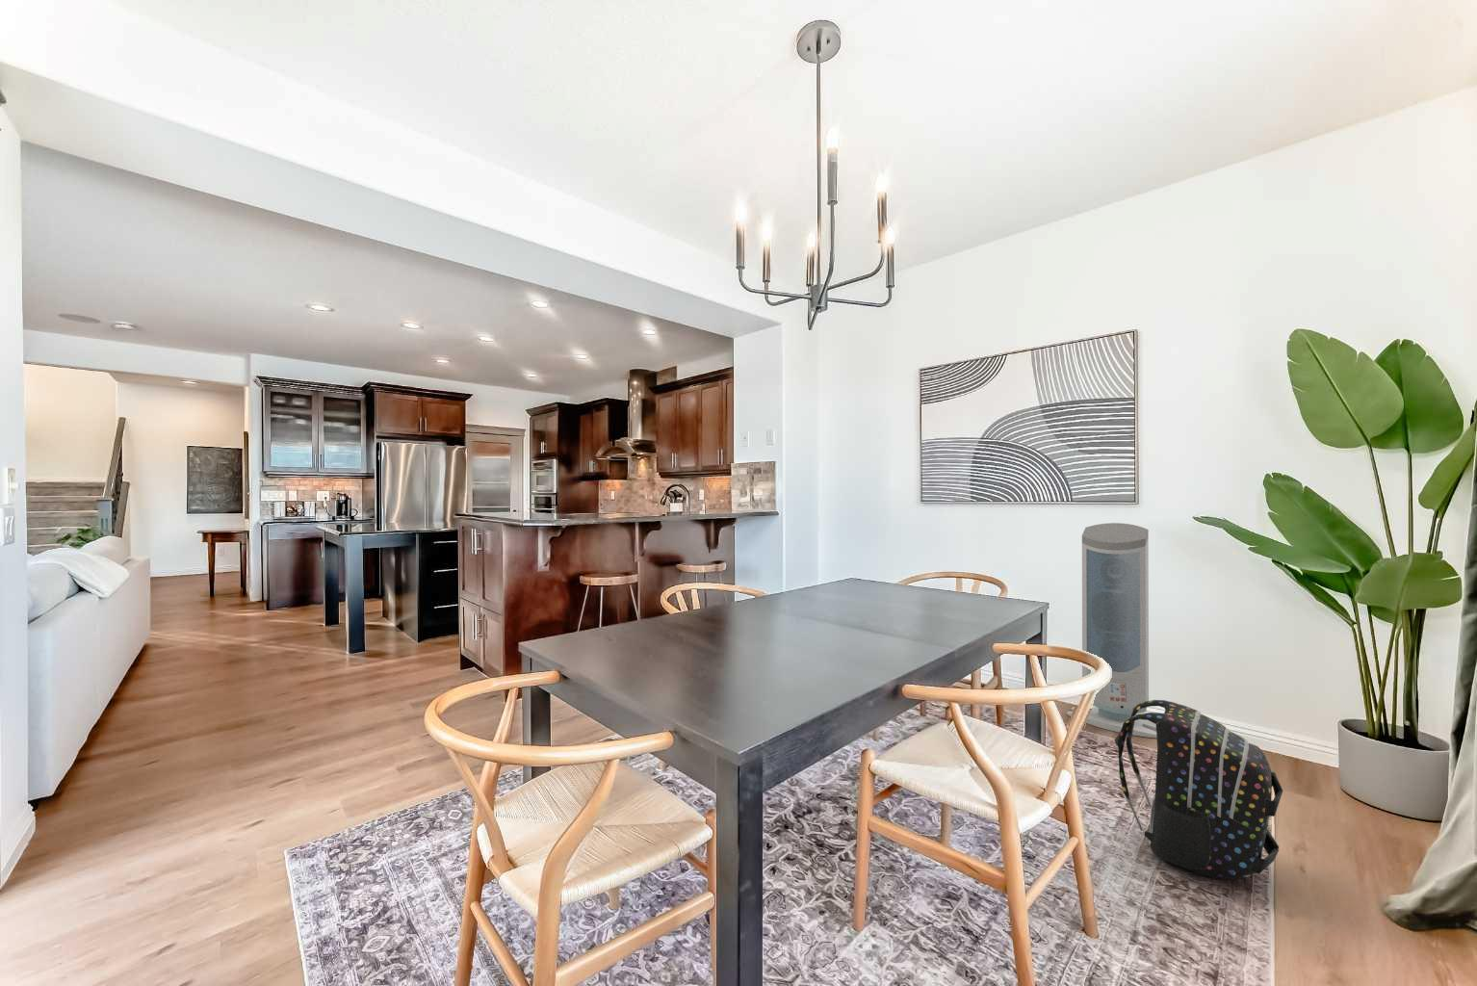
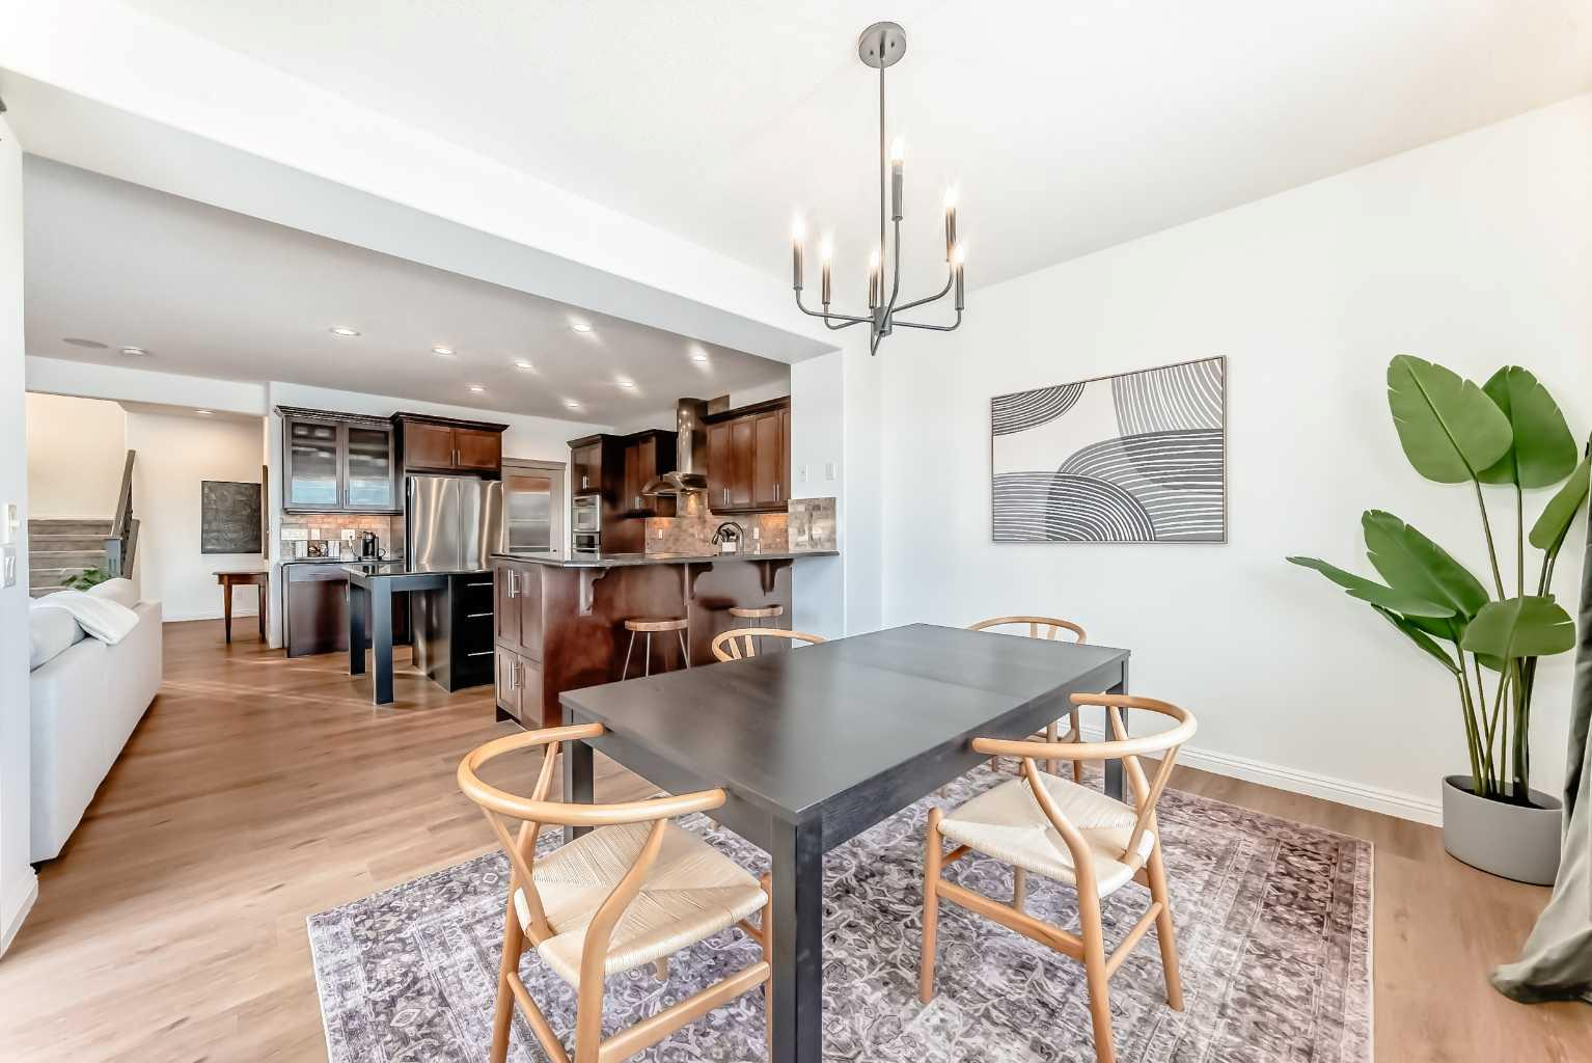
- air purifier [1065,522,1157,738]
- backpack [1113,699,1283,880]
